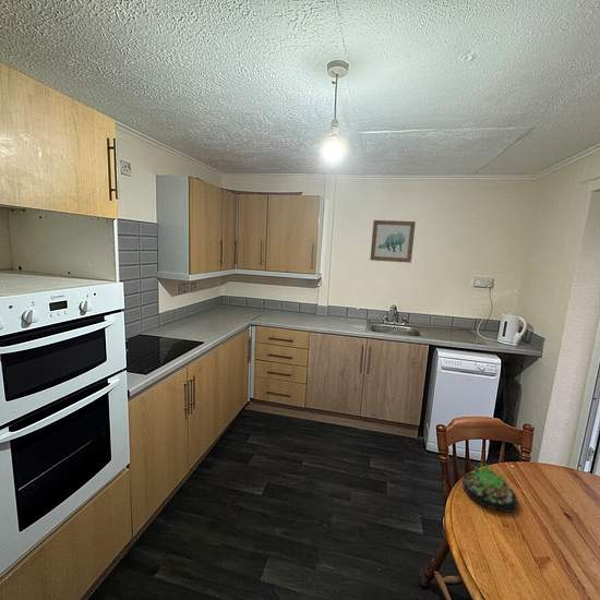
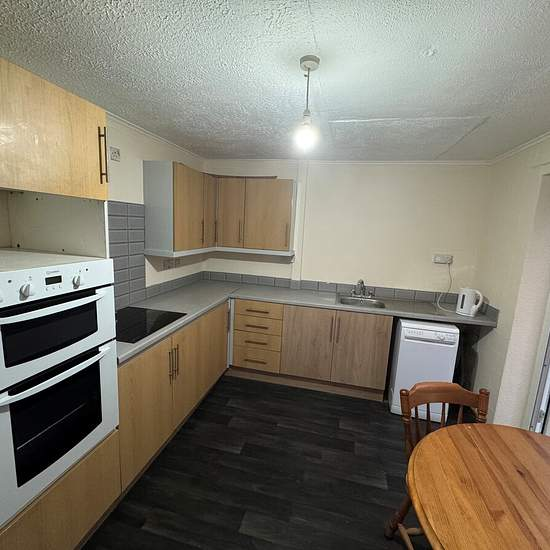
- succulent plant [461,461,518,514]
- wall art [369,219,417,264]
